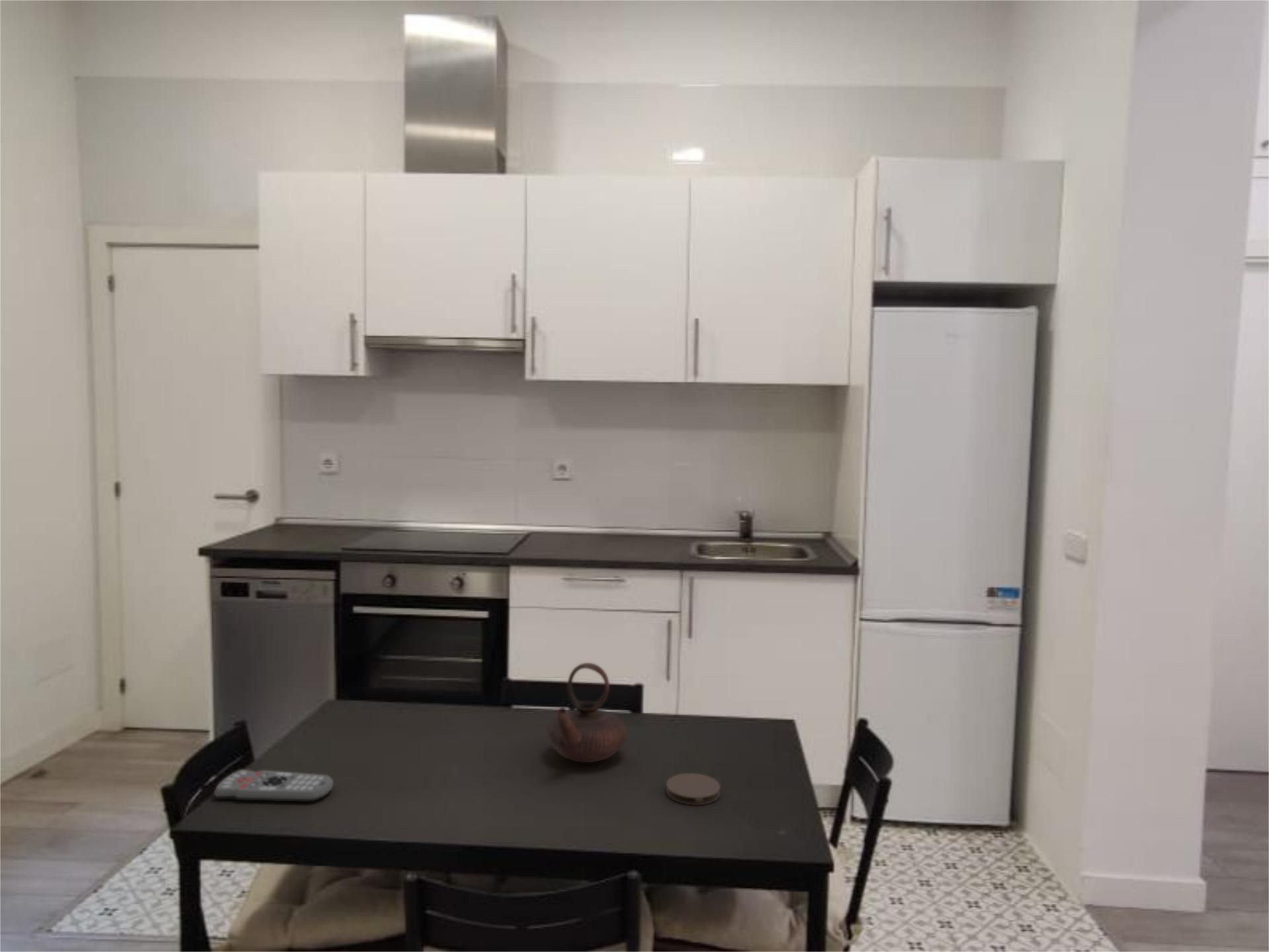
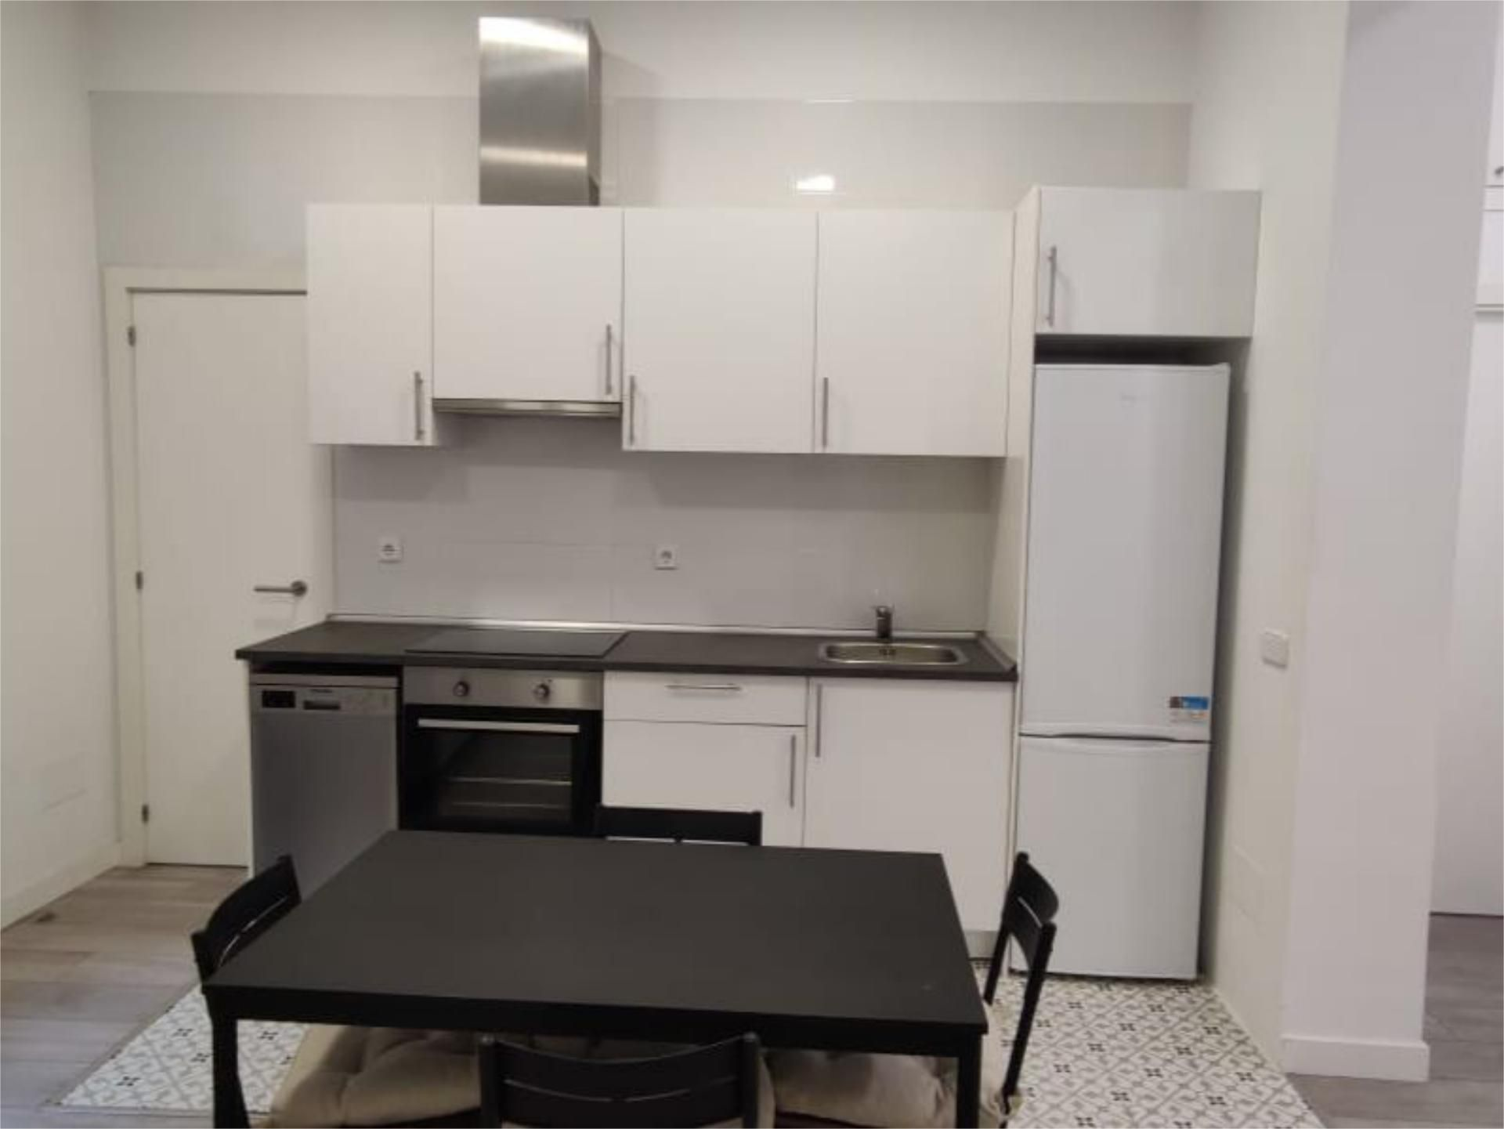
- teapot [547,662,627,763]
- remote control [213,769,334,803]
- coaster [666,772,721,805]
